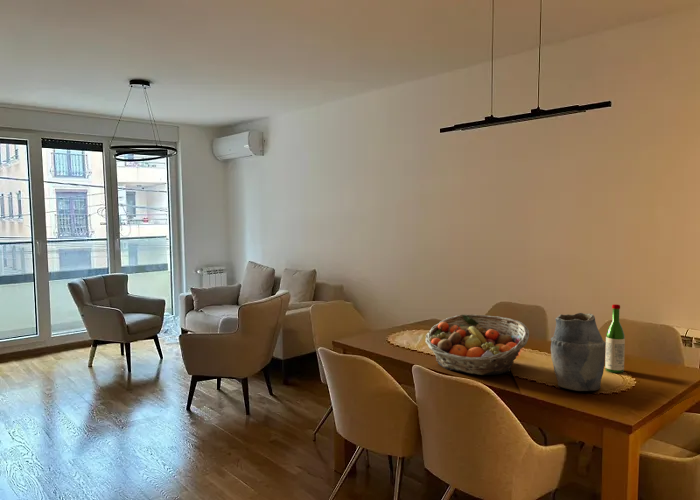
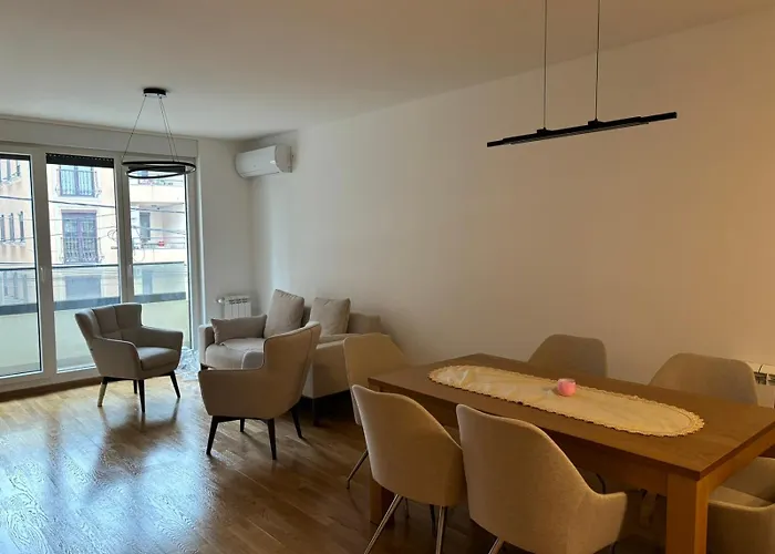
- fruit basket [424,313,530,376]
- wine bottle [604,303,626,374]
- vase [550,312,606,392]
